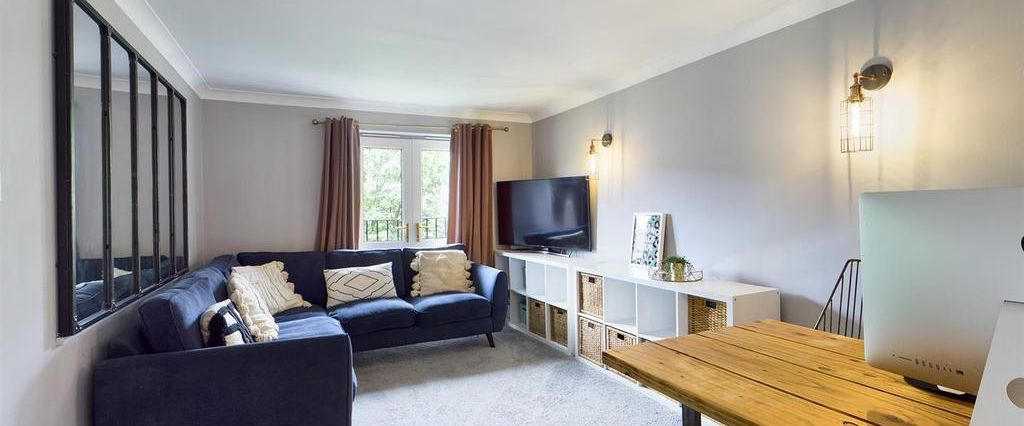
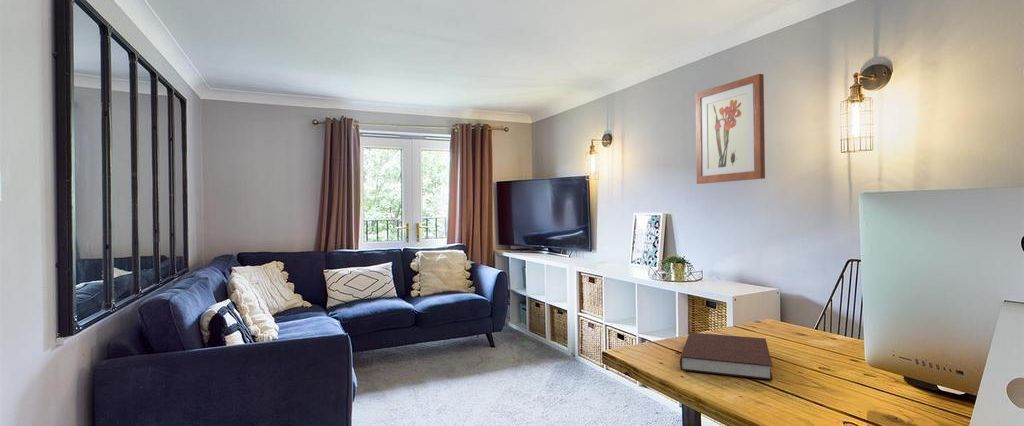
+ wall art [695,73,766,185]
+ notebook [679,331,774,381]
